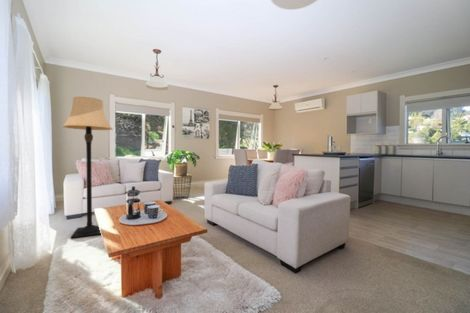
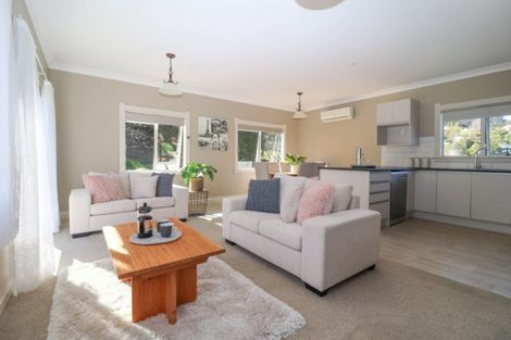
- lamp [61,96,114,239]
